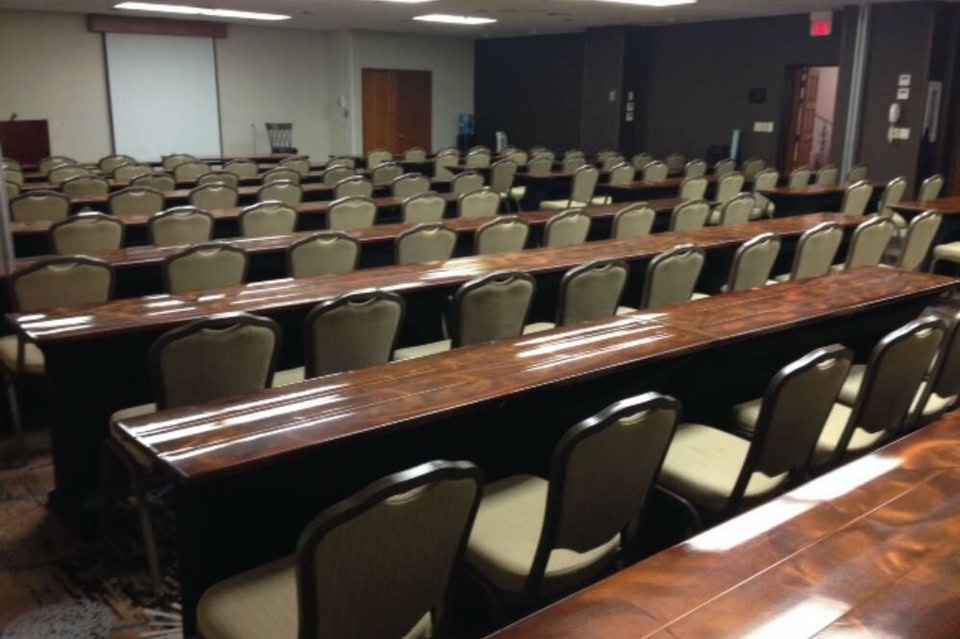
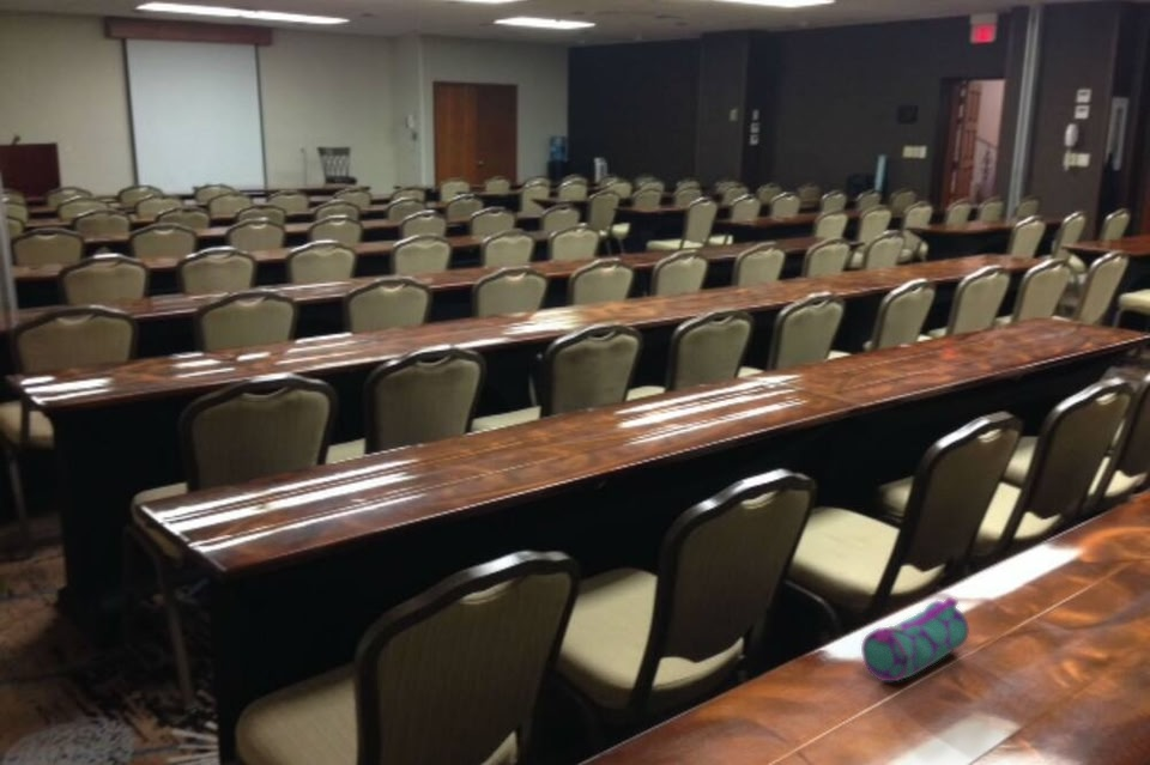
+ pencil case [860,596,970,682]
